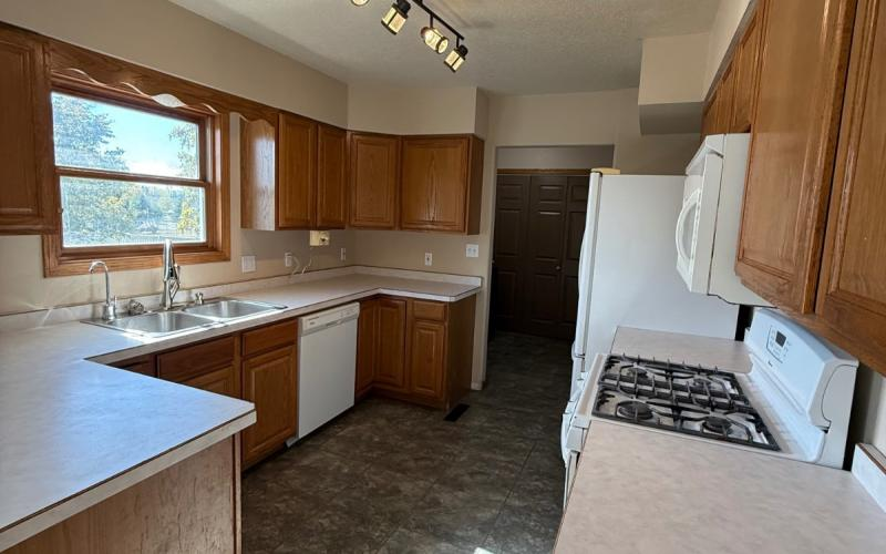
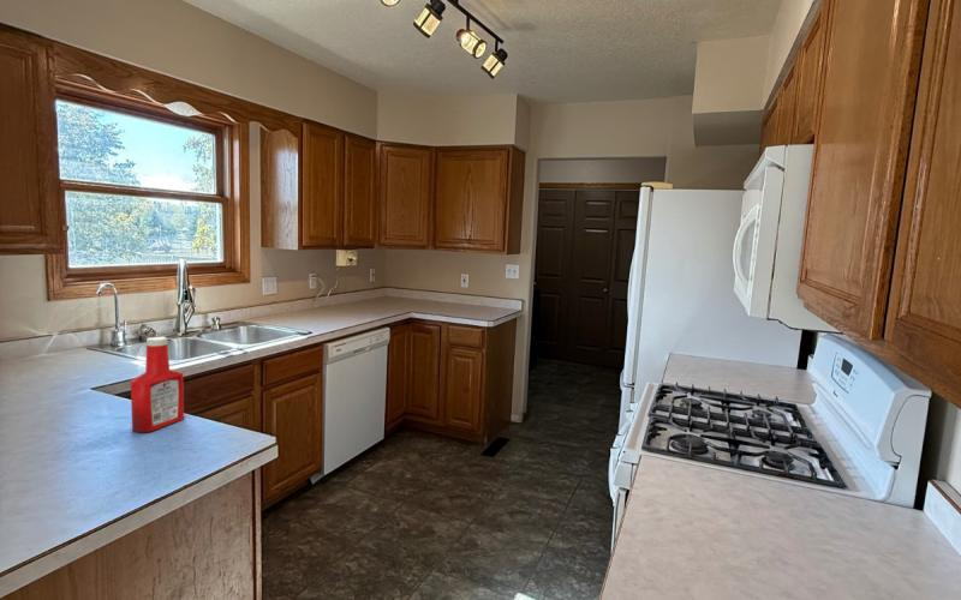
+ soap bottle [130,336,185,433]
